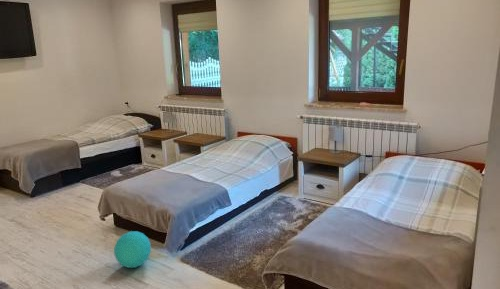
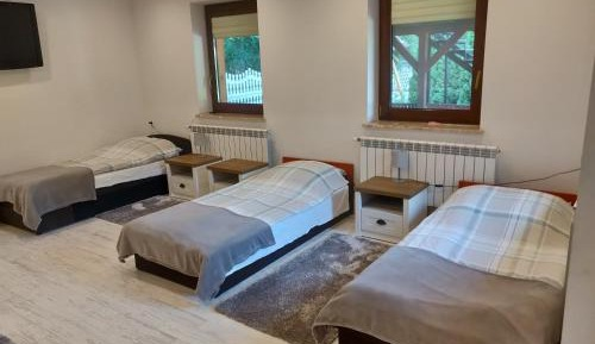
- ball [113,230,152,269]
